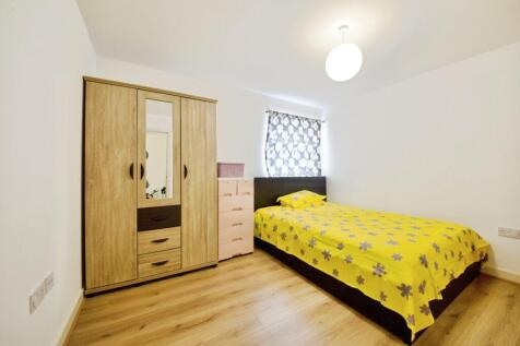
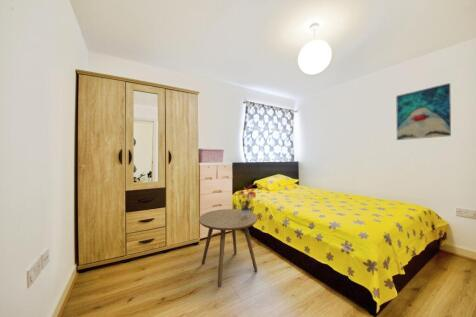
+ potted flower [235,183,257,218]
+ side table [198,208,258,287]
+ wall art [395,82,452,141]
